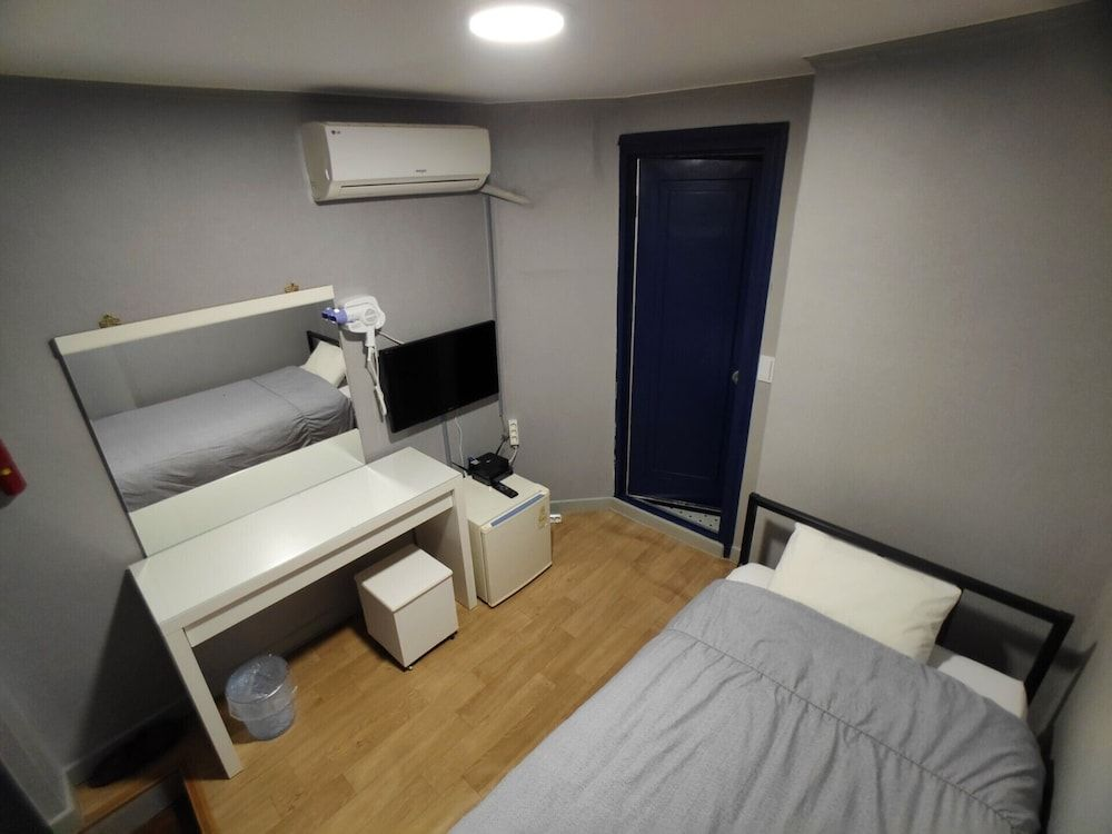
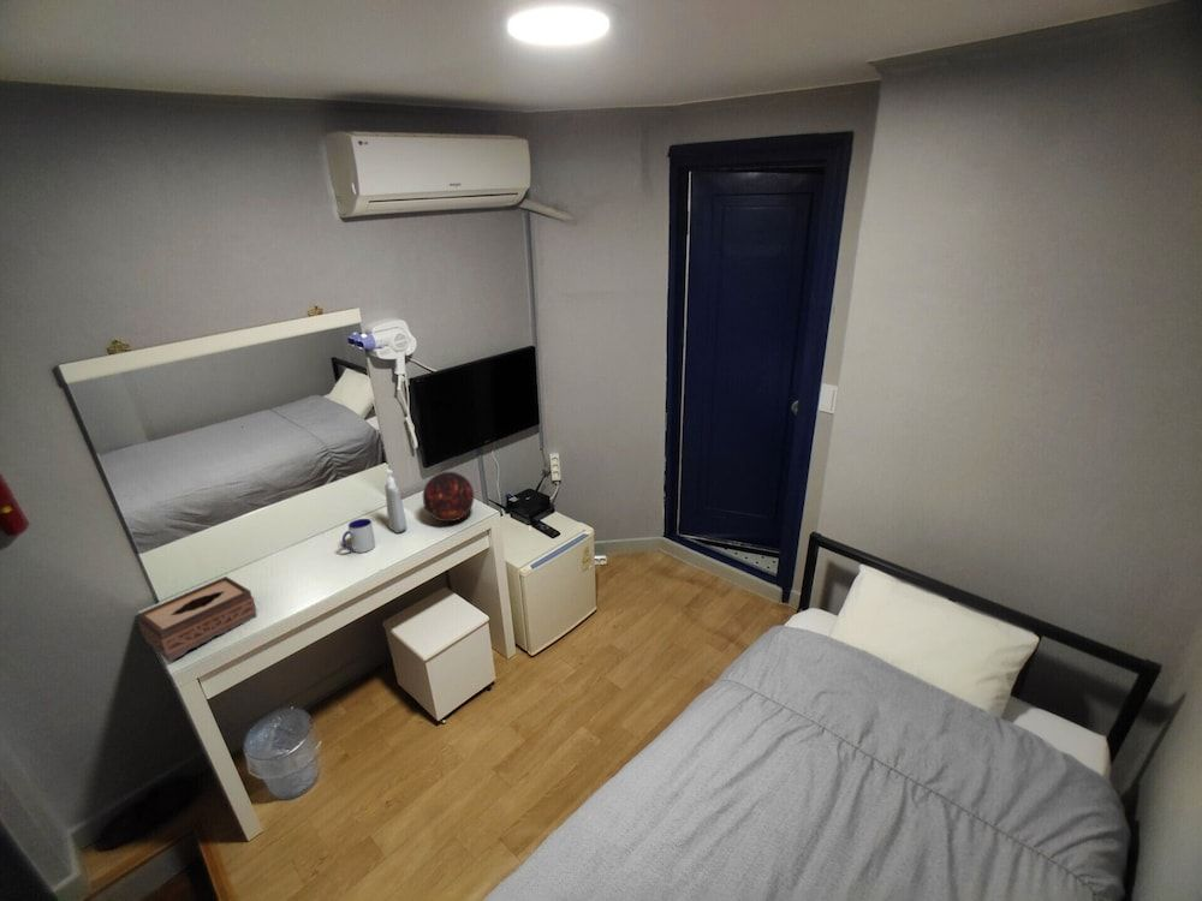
+ tissue box [136,575,258,662]
+ mug [341,518,376,554]
+ decorative orb [422,471,475,523]
+ soap dispenser [383,467,407,535]
